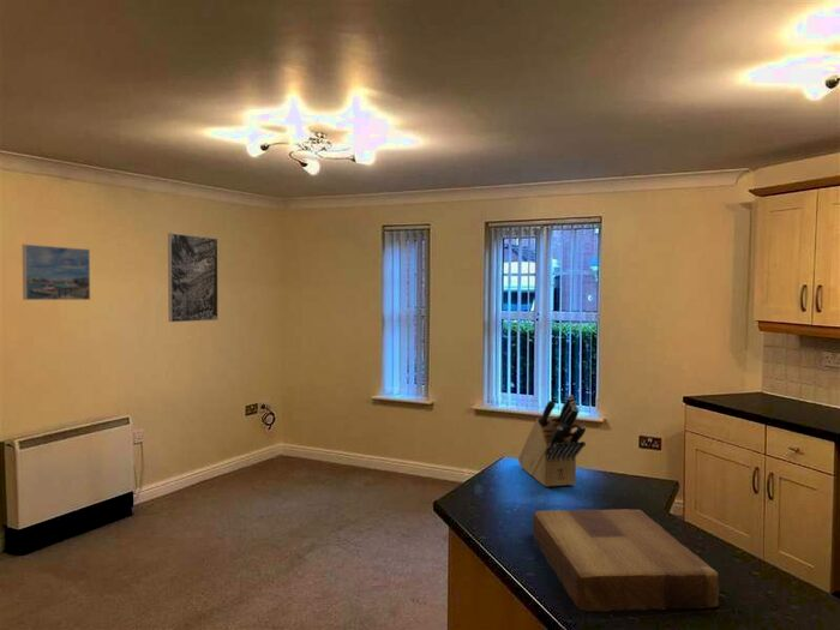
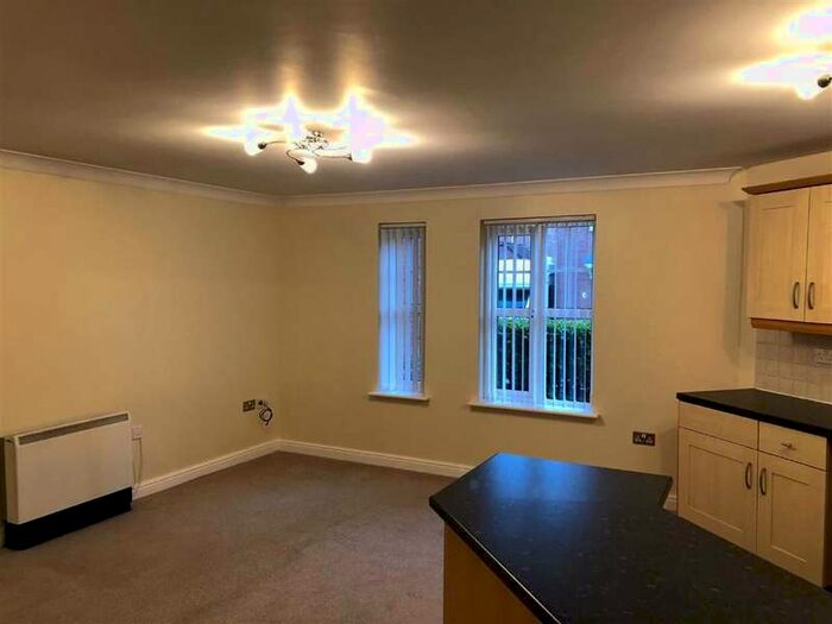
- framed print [167,233,220,323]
- knife block [517,394,587,488]
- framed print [22,244,91,301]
- cutting board [532,508,720,612]
